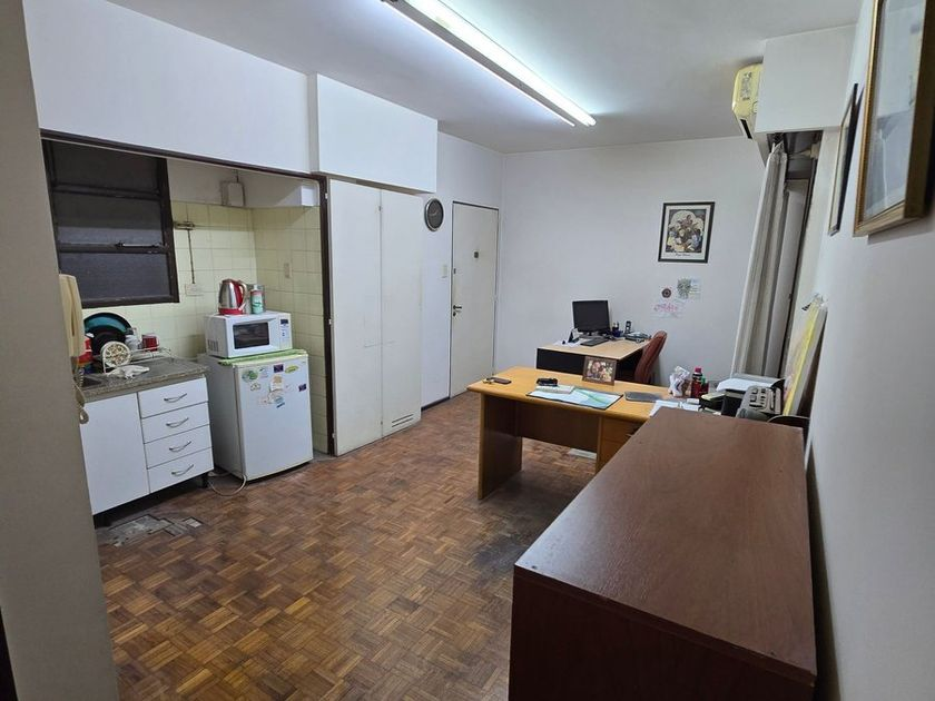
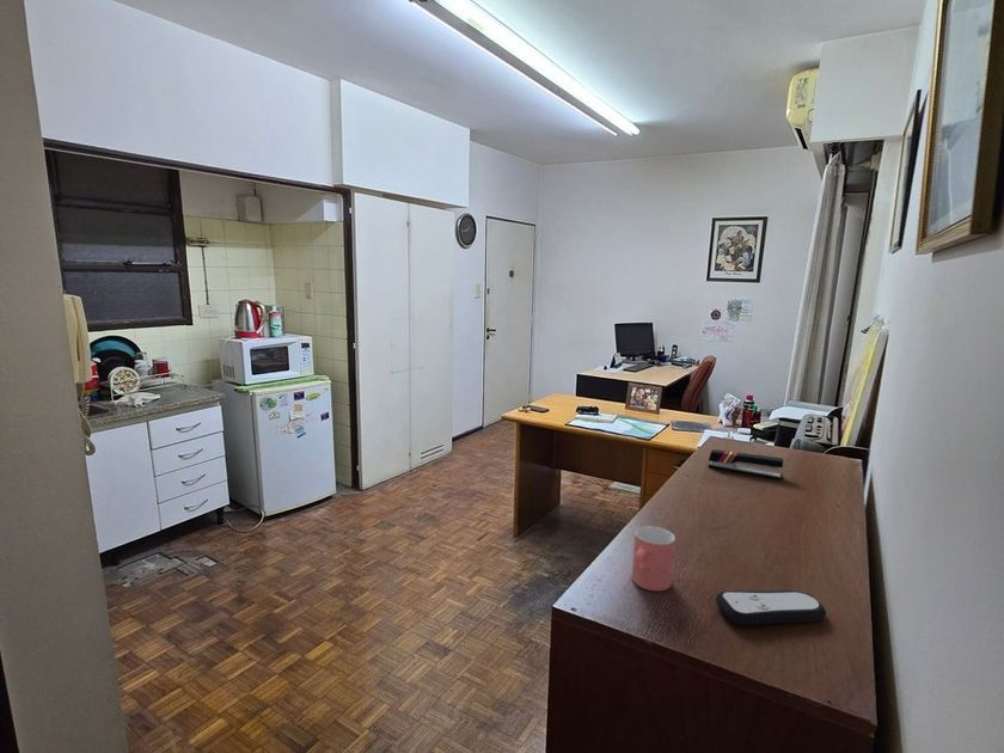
+ stapler [708,448,784,480]
+ remote control [715,589,827,626]
+ cup [631,525,677,592]
